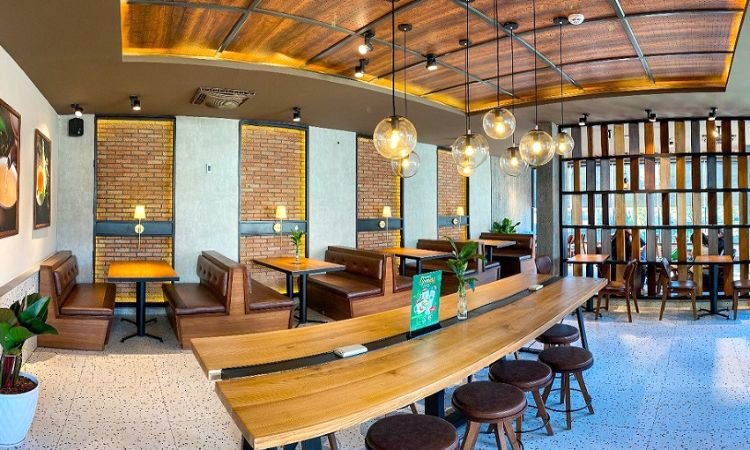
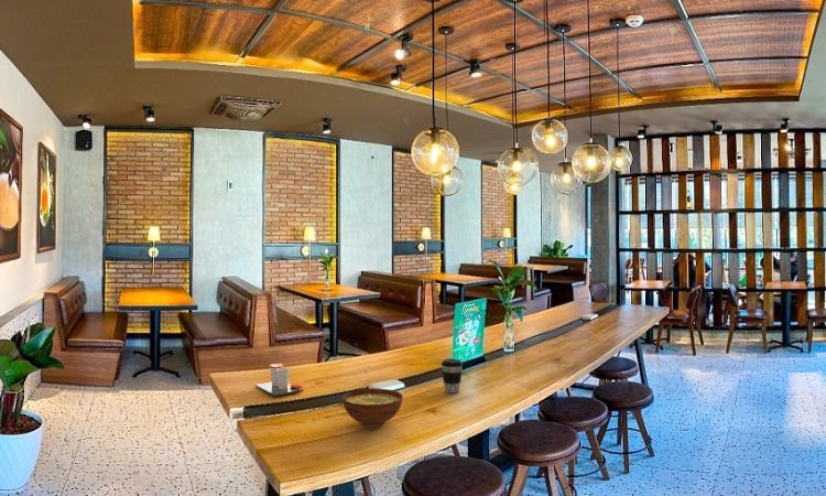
+ cup [254,363,304,397]
+ bowl [341,388,404,429]
+ coffee cup [441,358,464,393]
